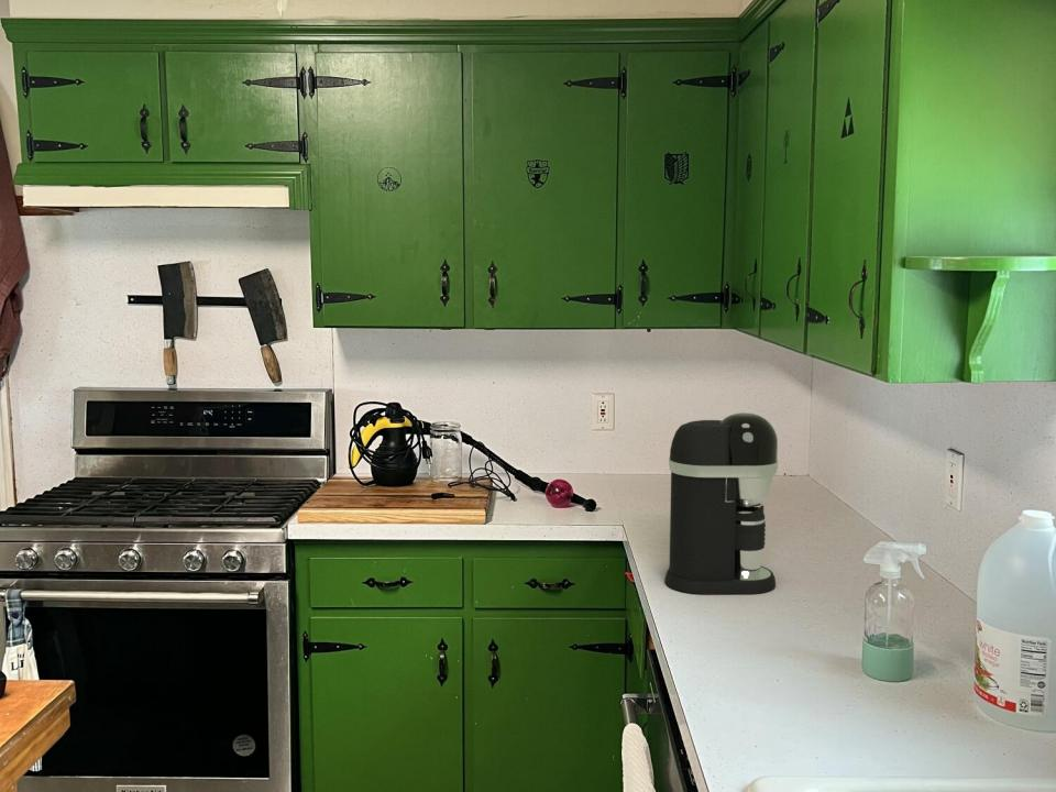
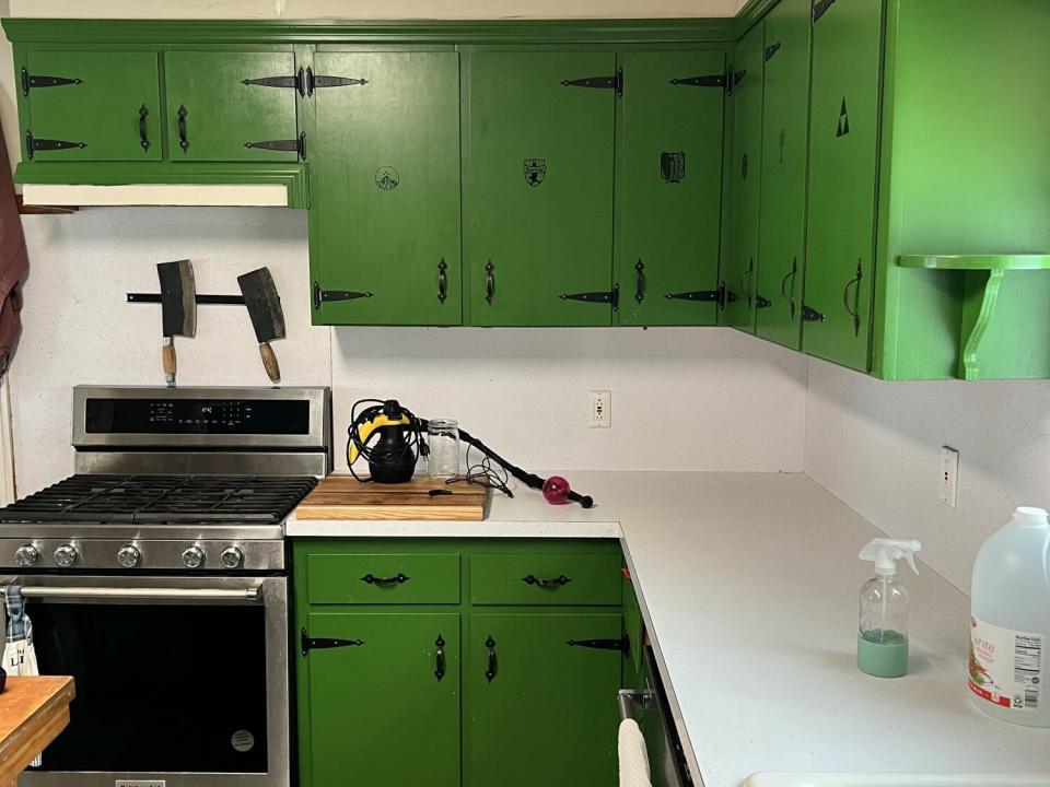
- coffee maker [663,411,779,595]
